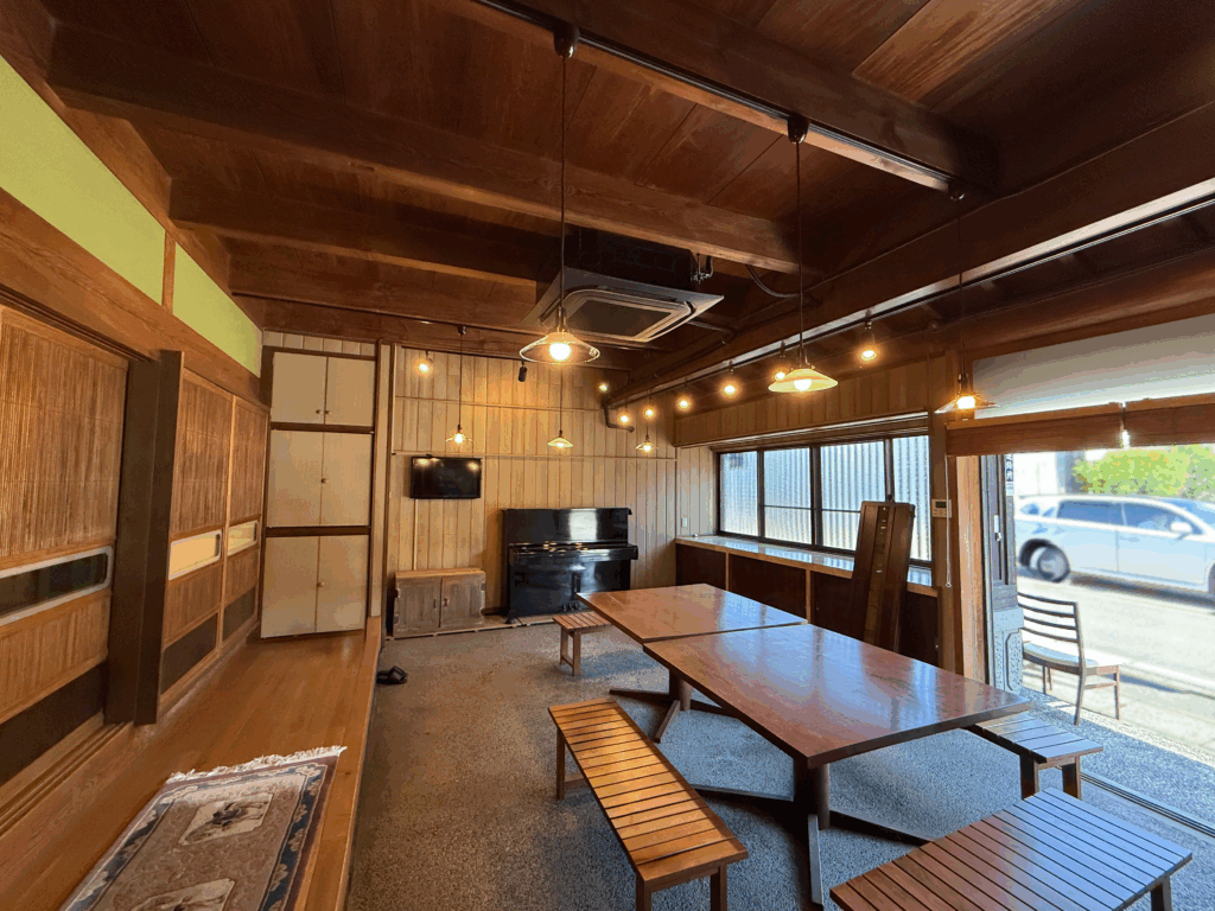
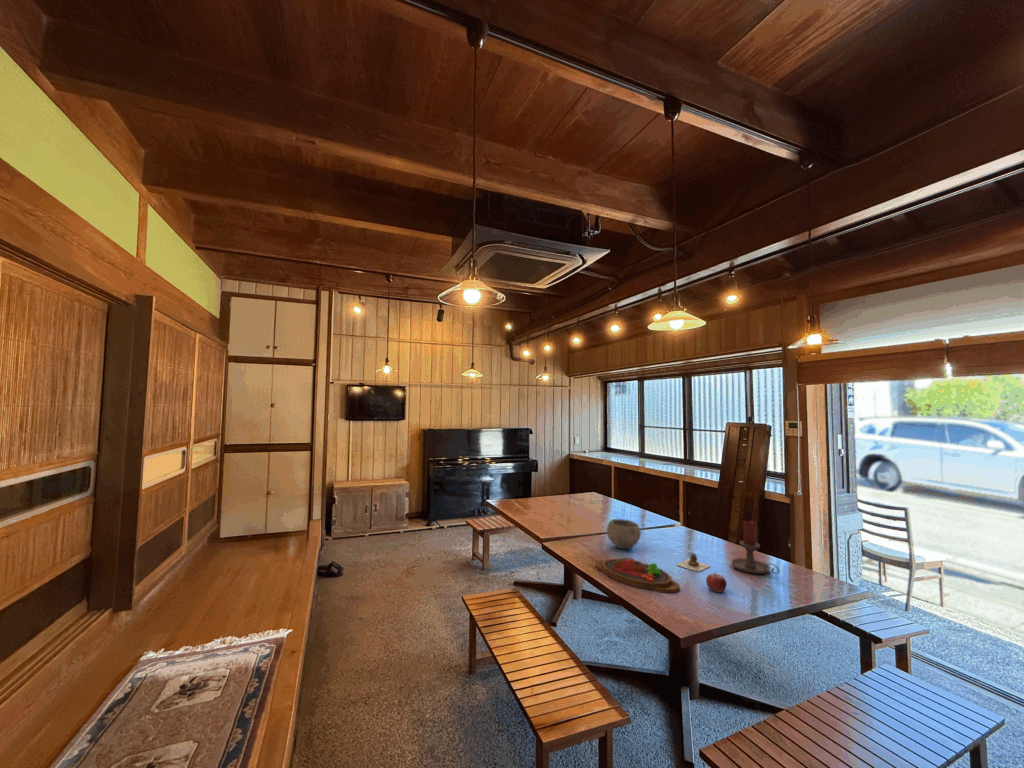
+ teapot [676,552,711,573]
+ bowl [606,518,642,550]
+ fruit [705,571,728,593]
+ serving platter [595,557,681,594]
+ candle holder [730,519,781,575]
